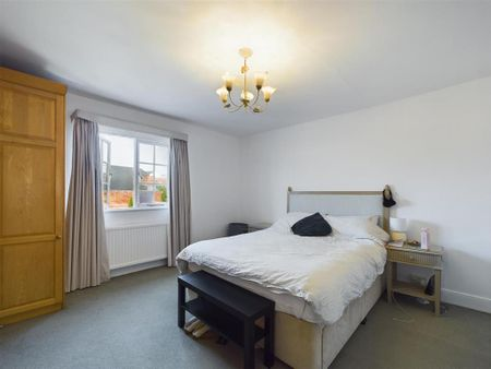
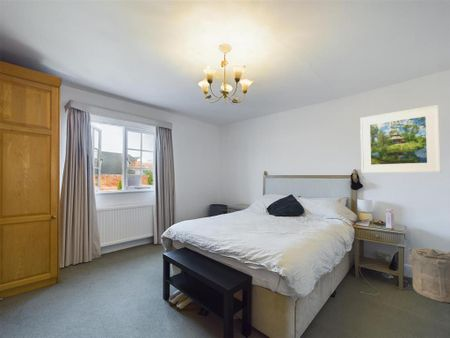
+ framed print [359,104,442,174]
+ laundry hamper [407,246,450,304]
